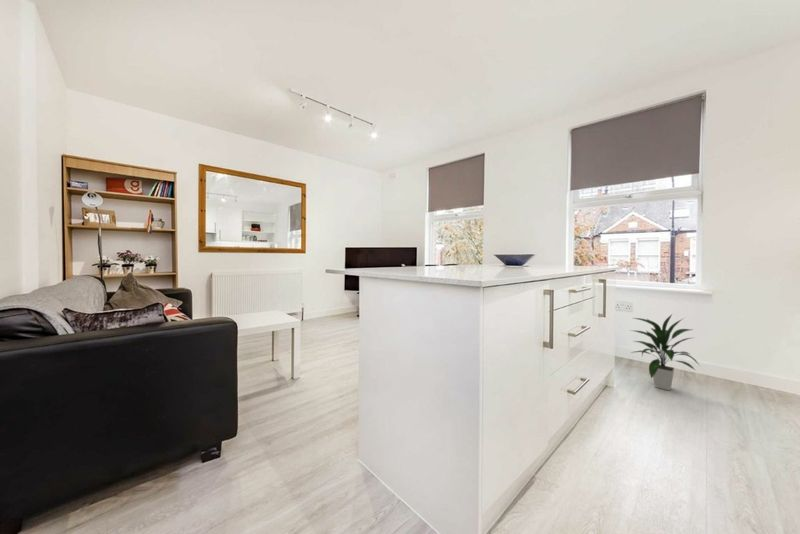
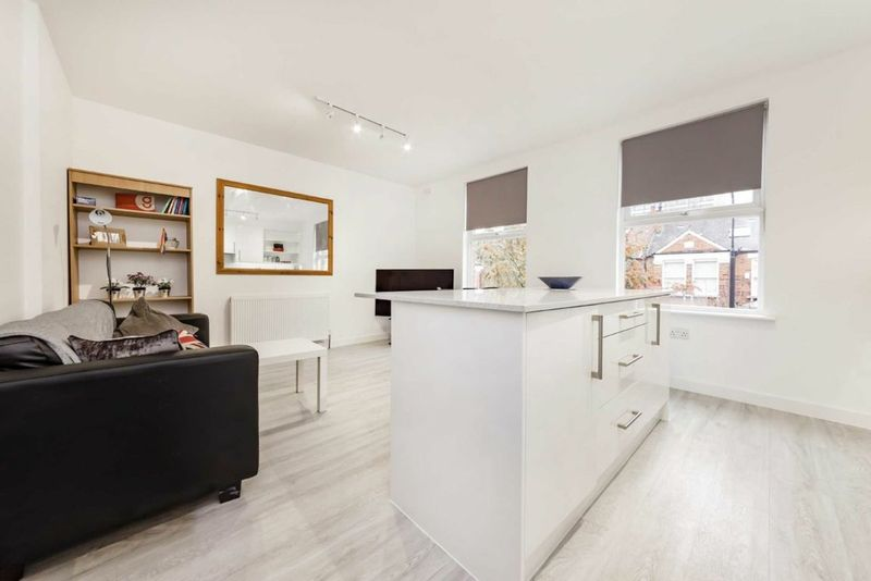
- indoor plant [628,313,701,391]
